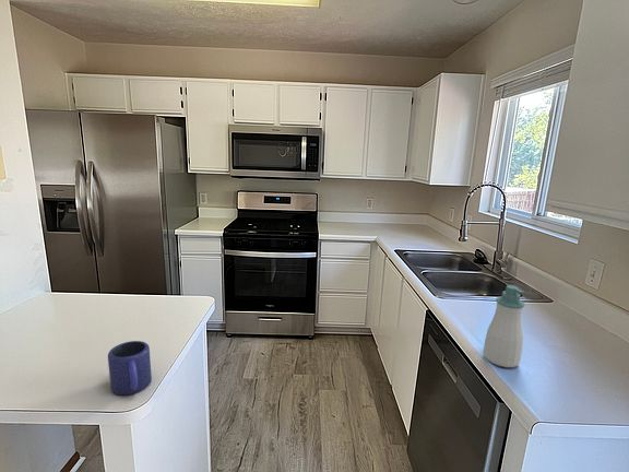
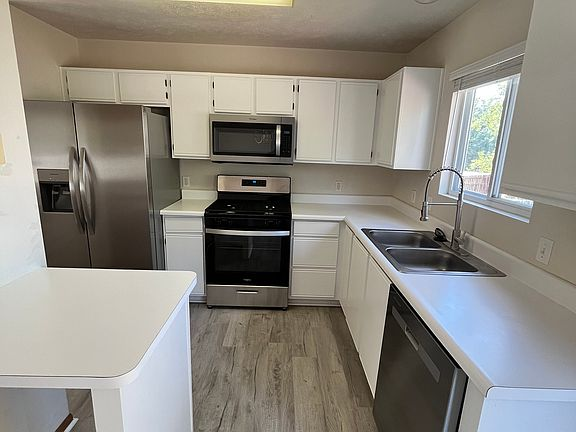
- soap bottle [483,284,526,368]
- mug [107,340,153,396]
